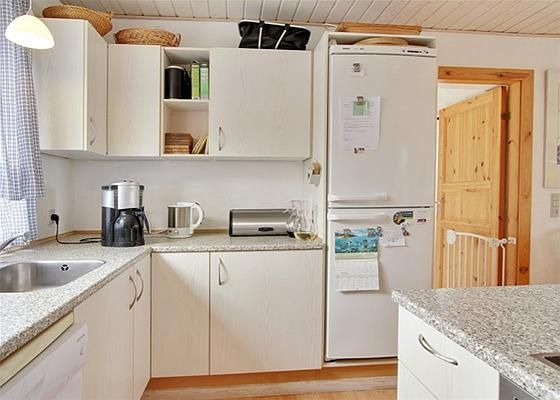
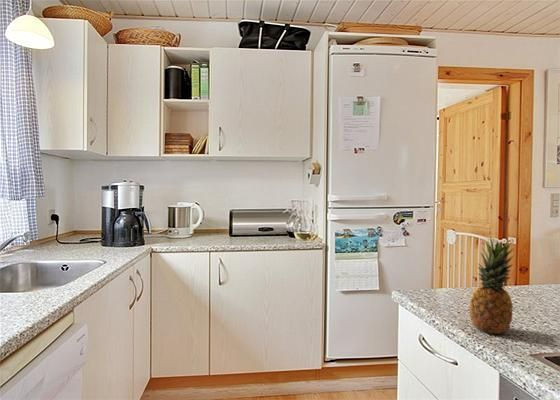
+ fruit [469,237,516,335]
